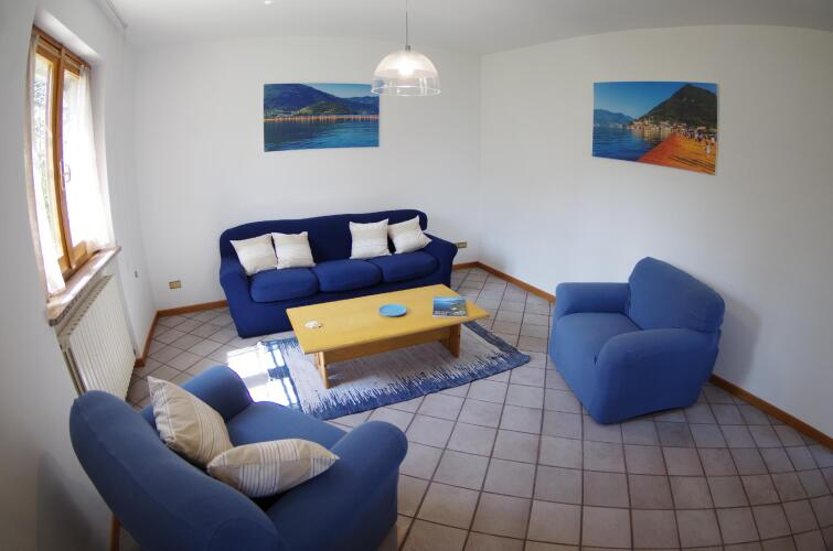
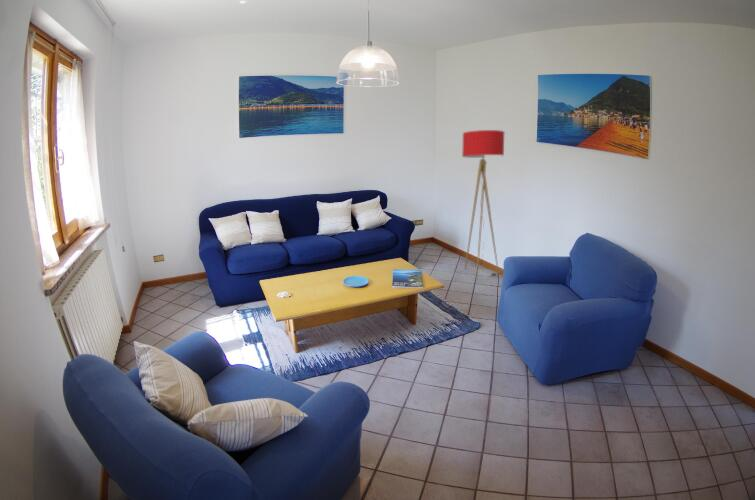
+ floor lamp [461,129,505,279]
